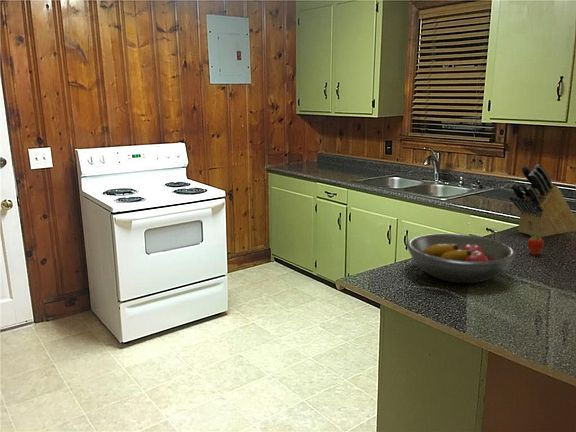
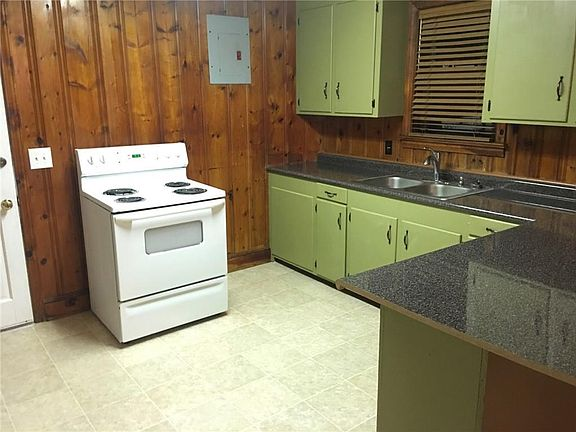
- knife block [508,163,576,238]
- fruit [527,233,545,256]
- fruit bowl [406,233,517,284]
